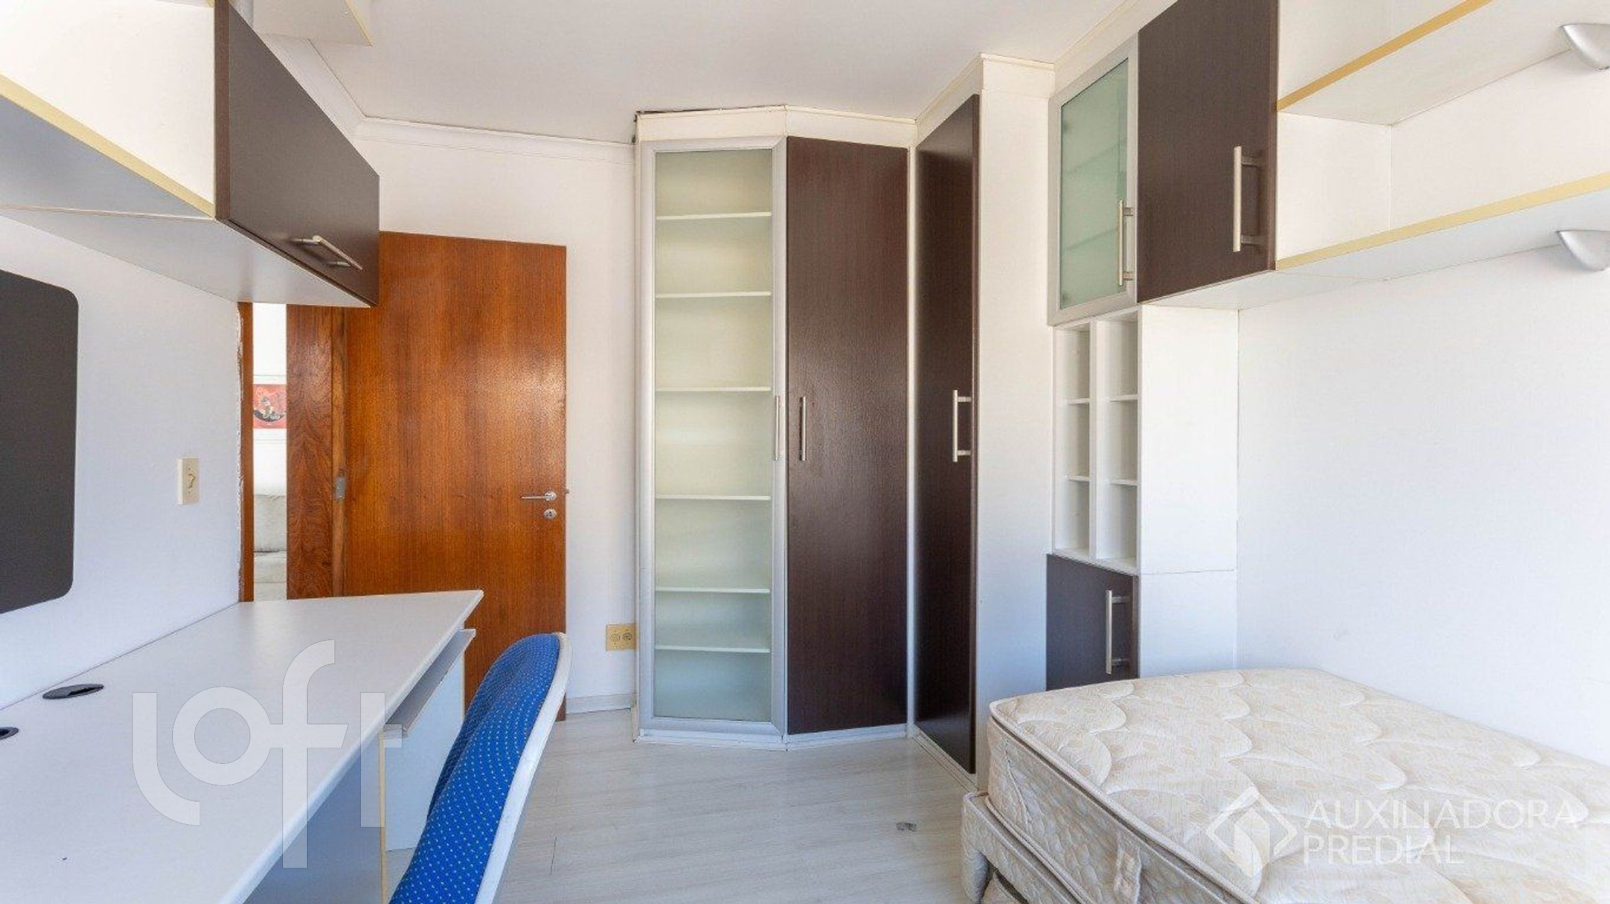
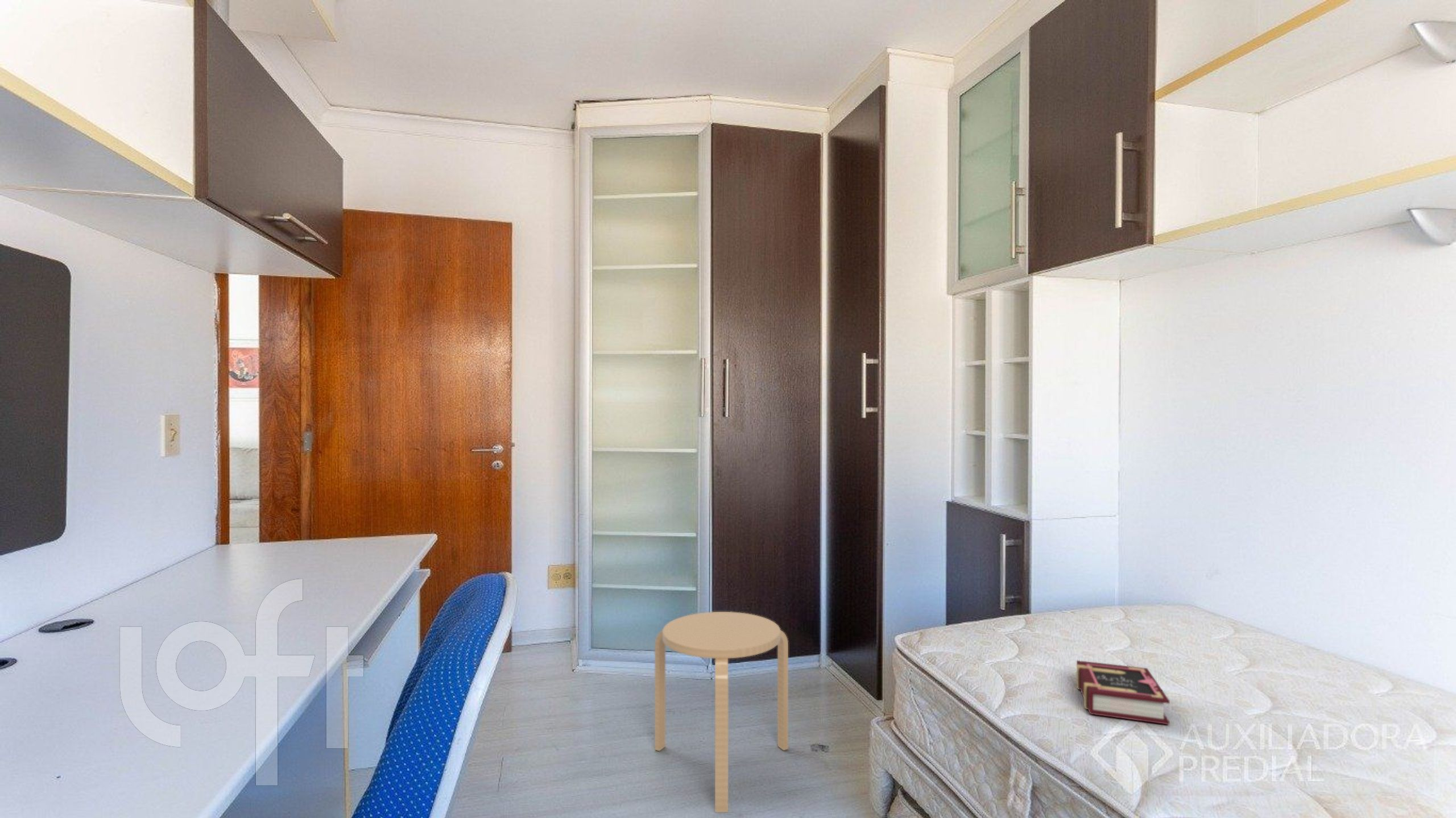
+ book [1076,660,1170,725]
+ stool [654,611,789,813]
